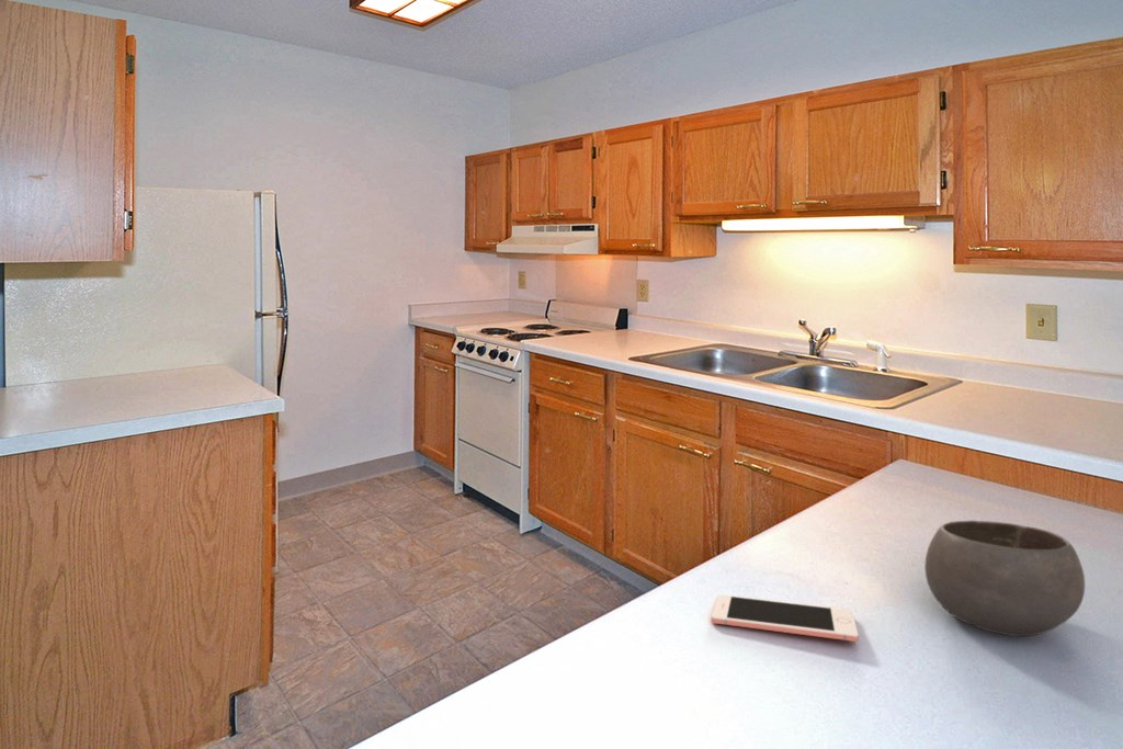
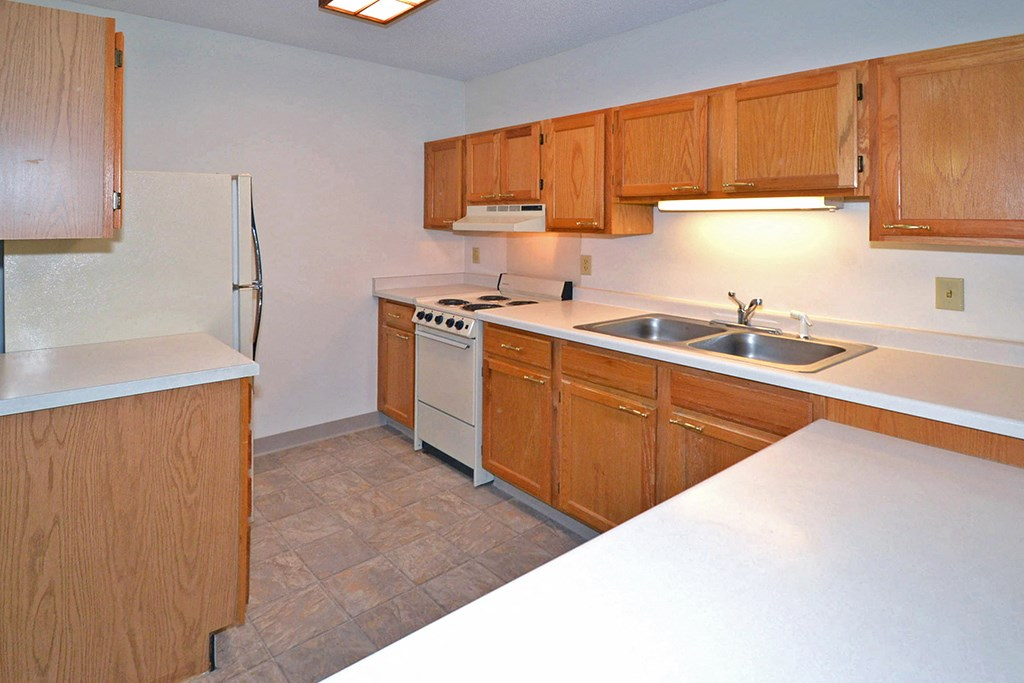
- bowl [923,520,1086,637]
- cell phone [711,593,860,643]
